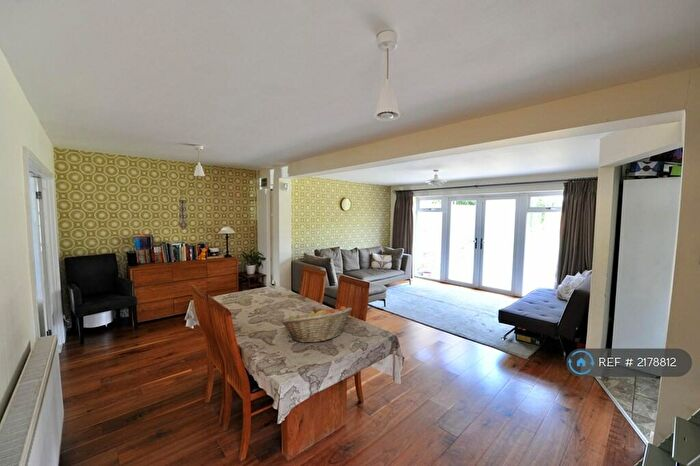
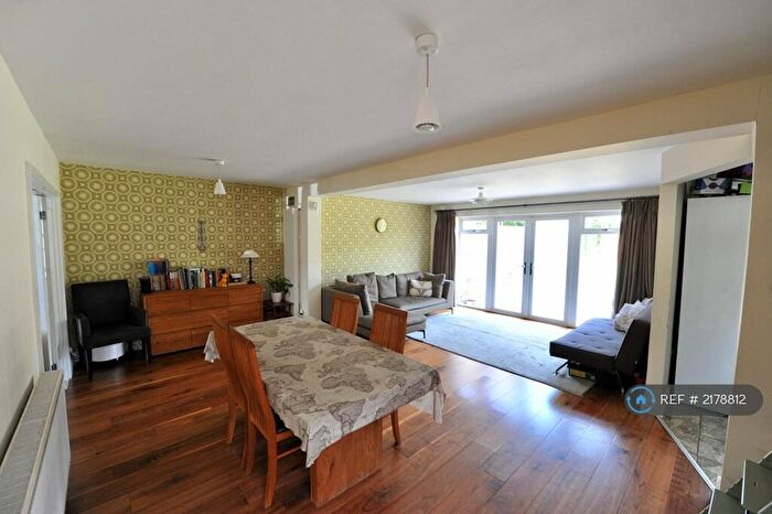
- fruit basket [280,306,353,344]
